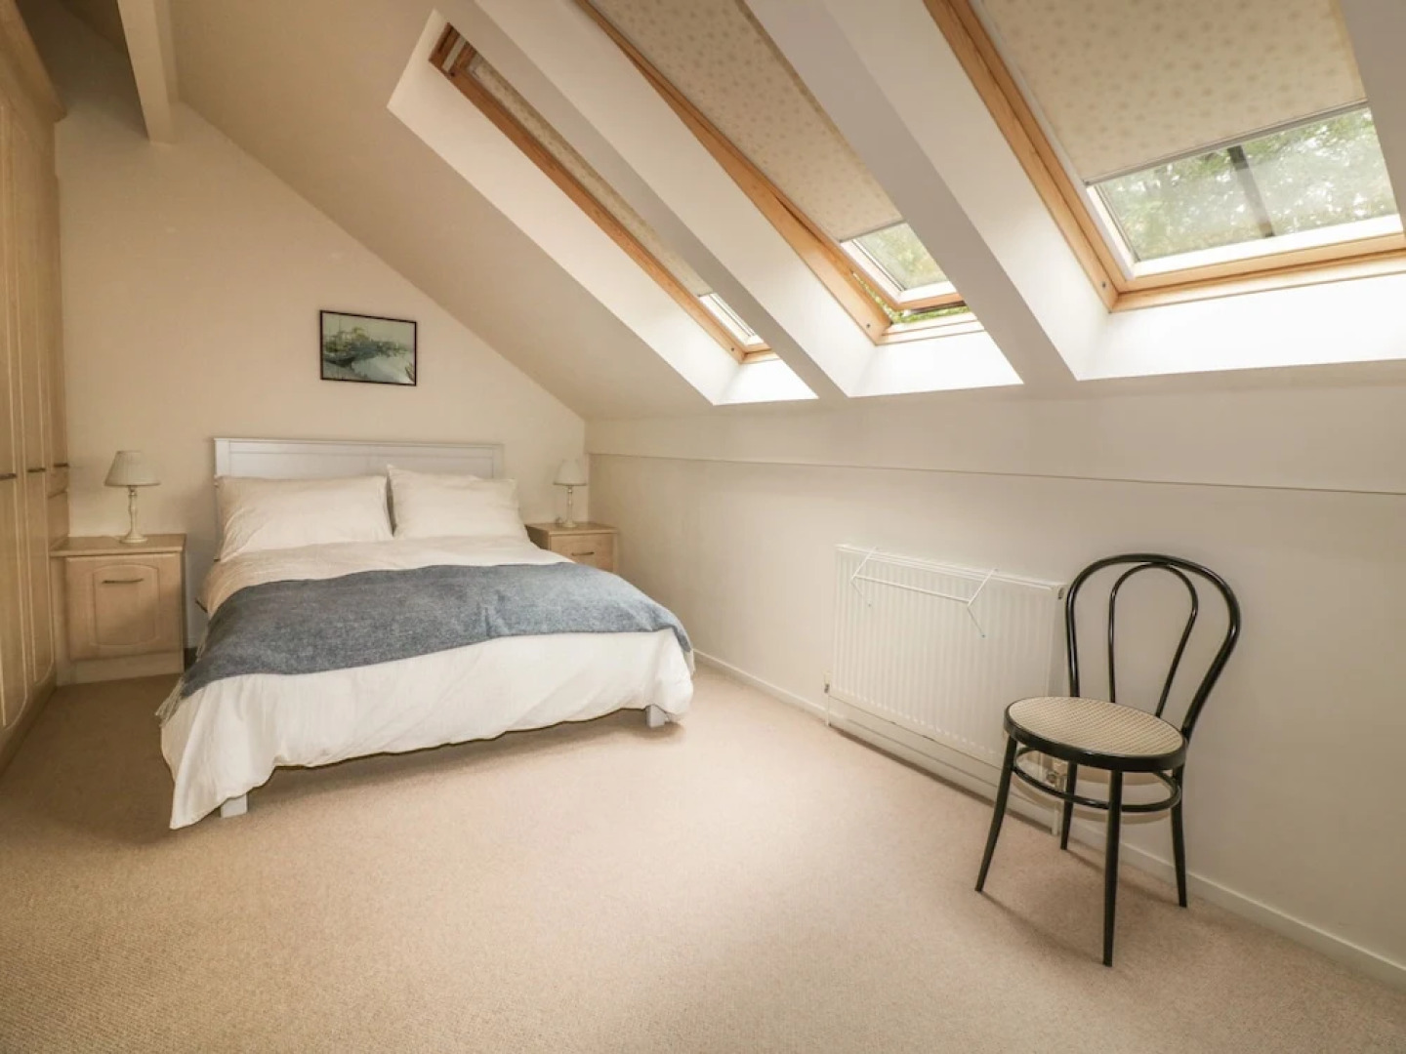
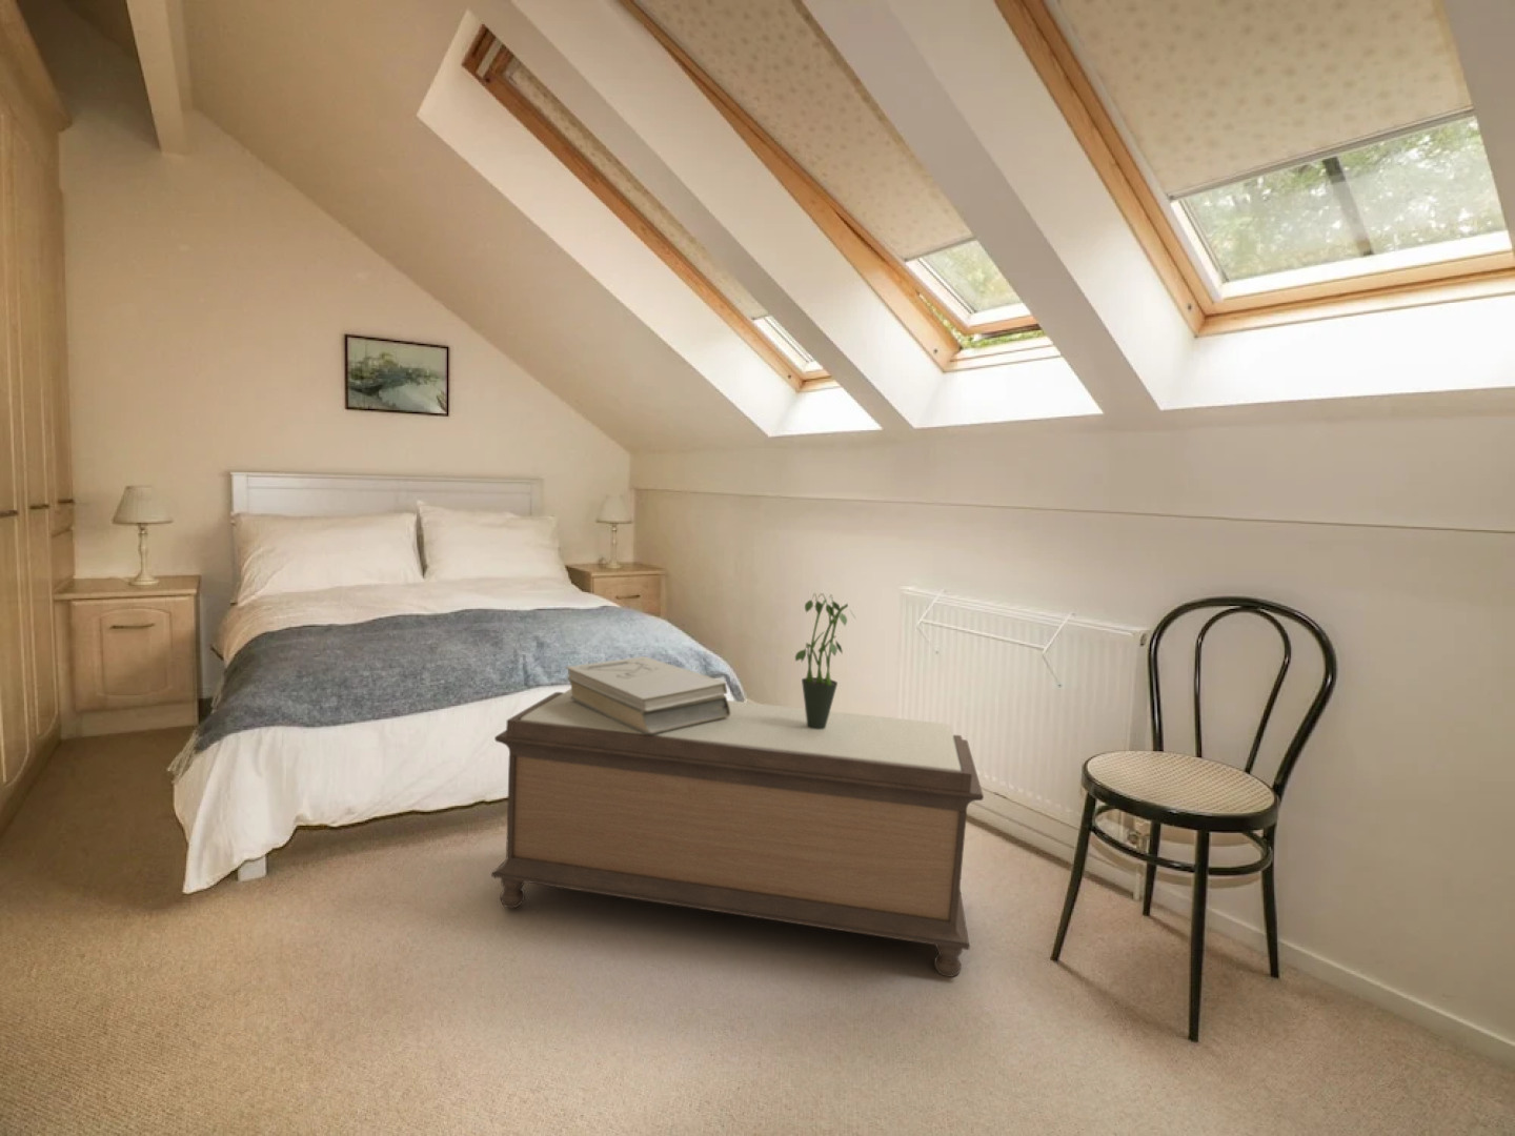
+ potted plant [794,592,858,729]
+ bench [490,687,985,978]
+ books [565,655,730,733]
